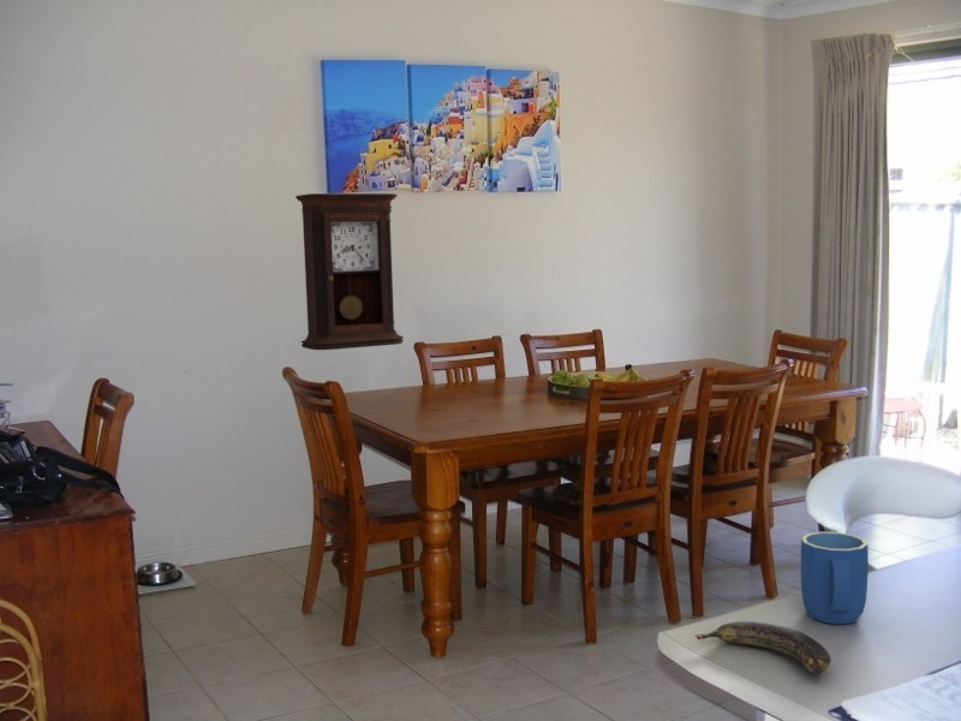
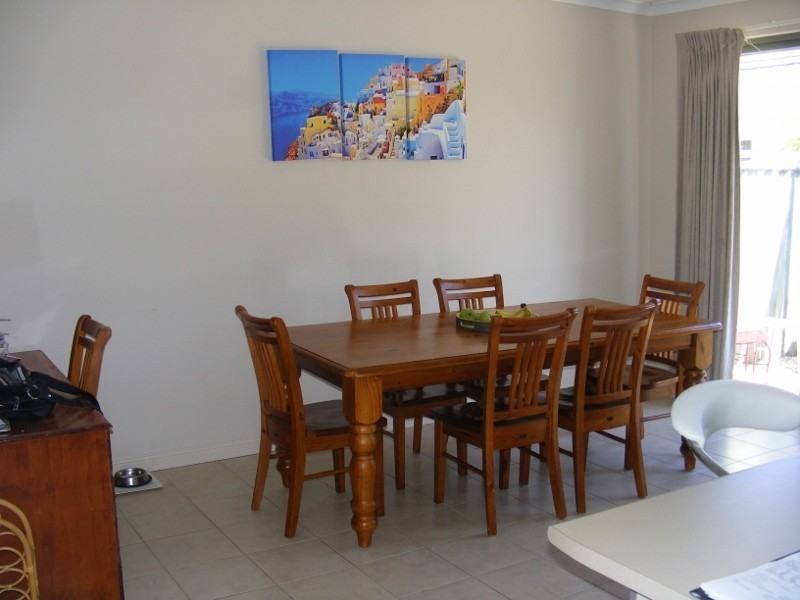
- pendulum clock [294,192,405,351]
- banana [693,620,831,675]
- mug [800,531,870,625]
